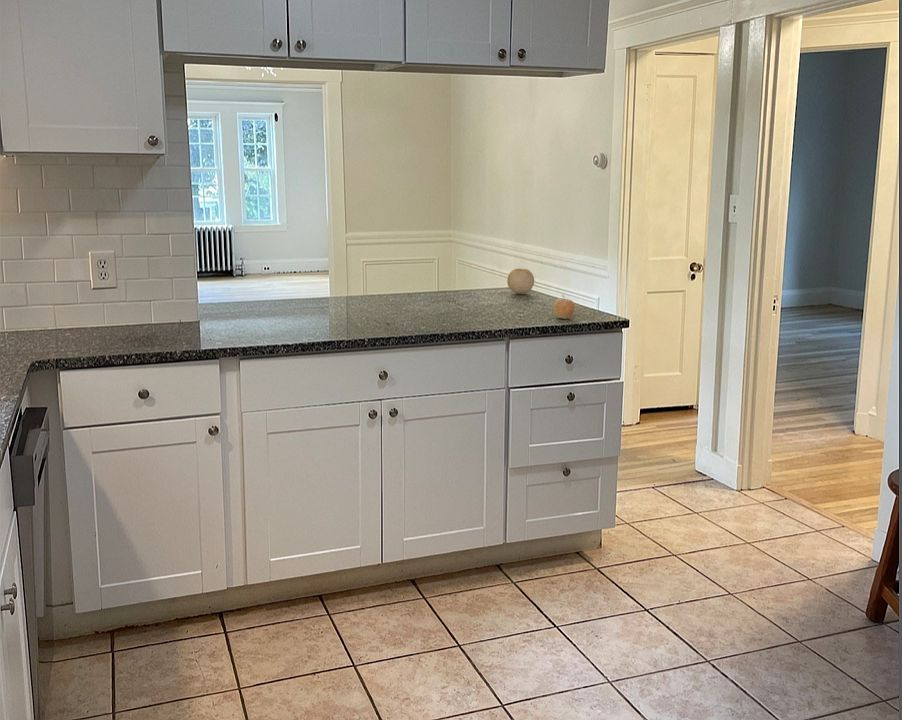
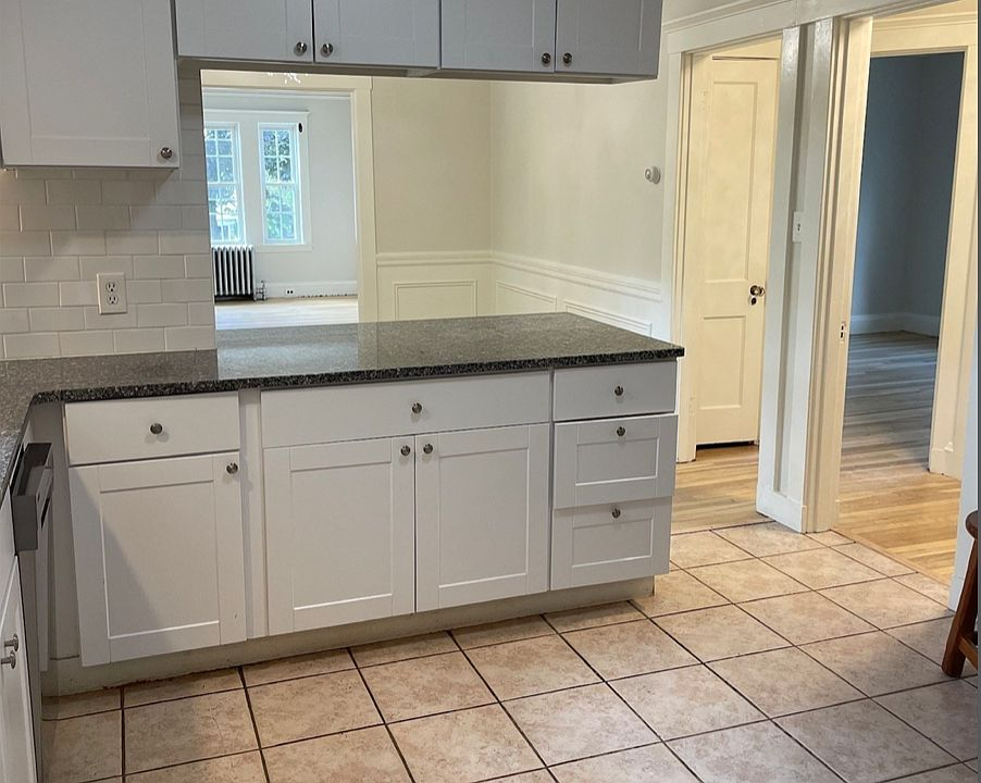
- fruit [506,268,535,295]
- fruit [552,294,576,320]
